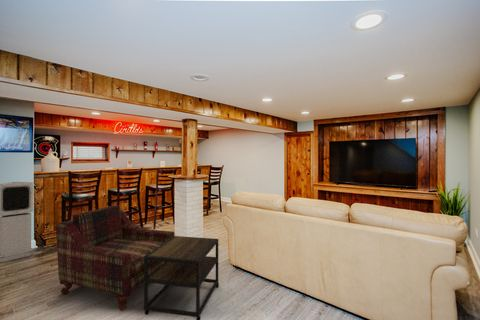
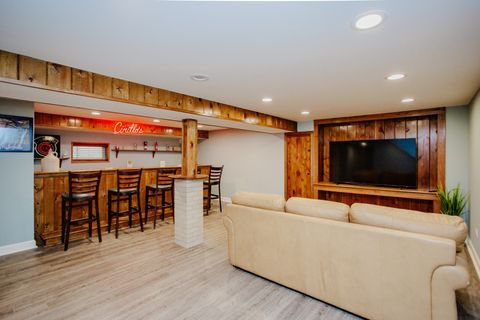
- side table [143,235,220,320]
- air purifier [0,181,34,263]
- armchair [55,204,176,312]
